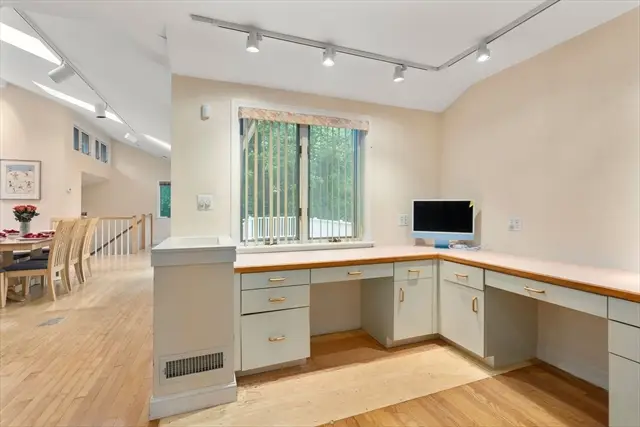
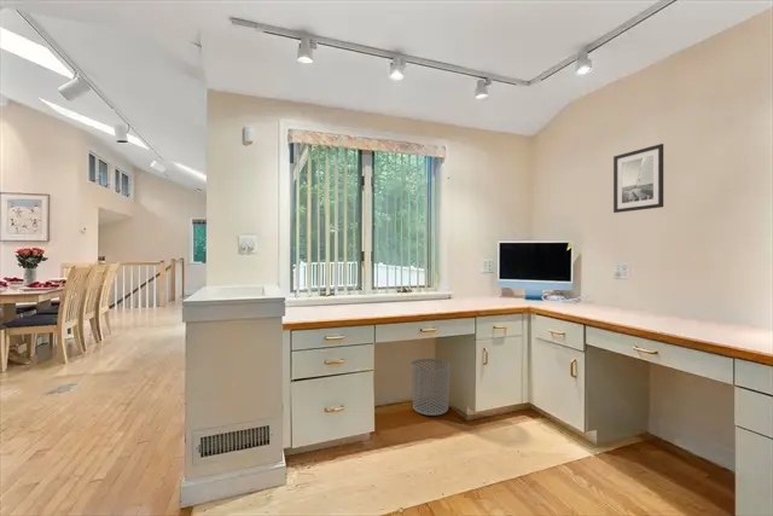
+ waste bin [411,358,452,417]
+ wall art [612,143,664,214]
